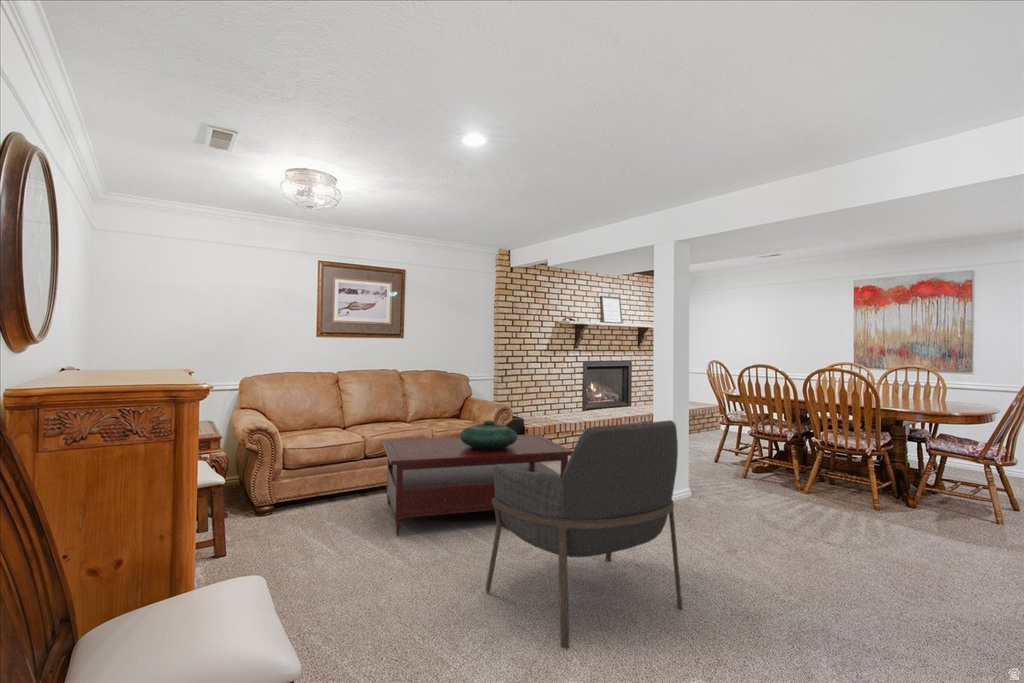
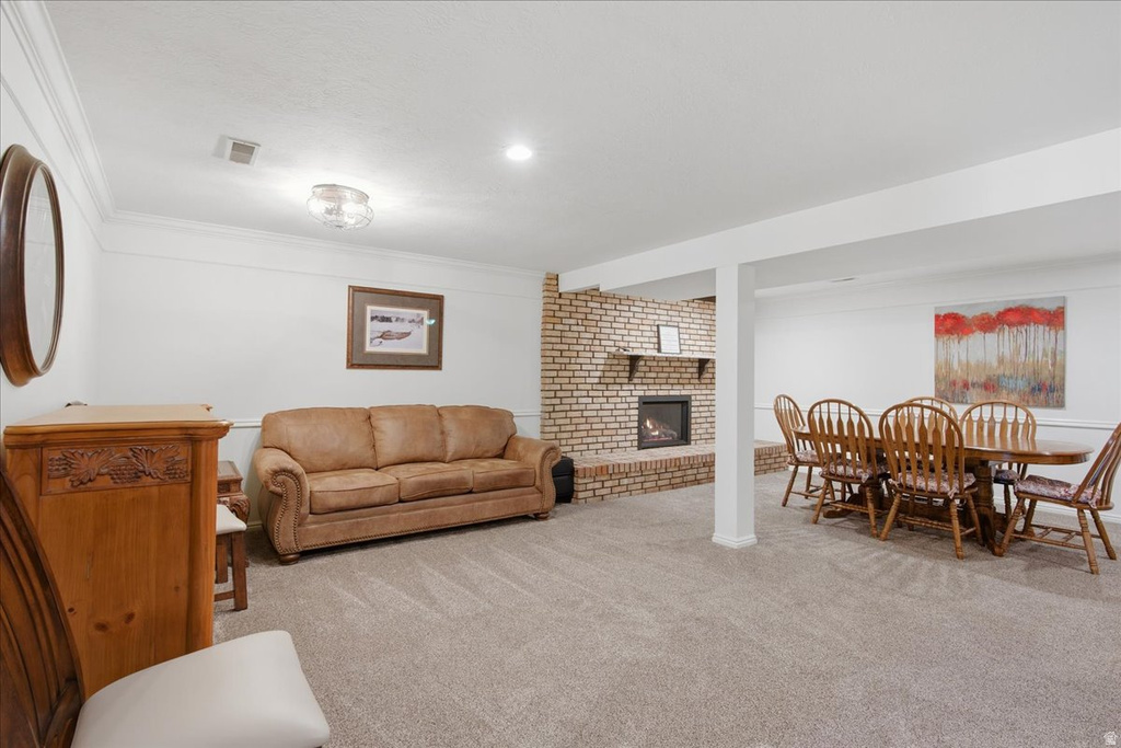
- coffee table [382,433,573,537]
- decorative bowl [459,420,518,450]
- armchair [484,419,684,650]
